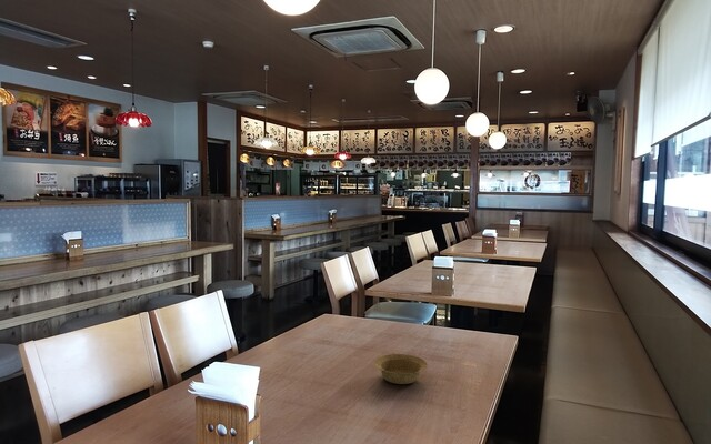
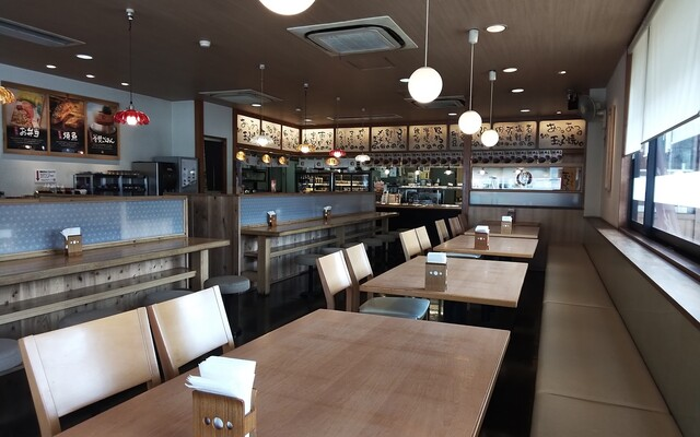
- bowl [373,353,429,385]
